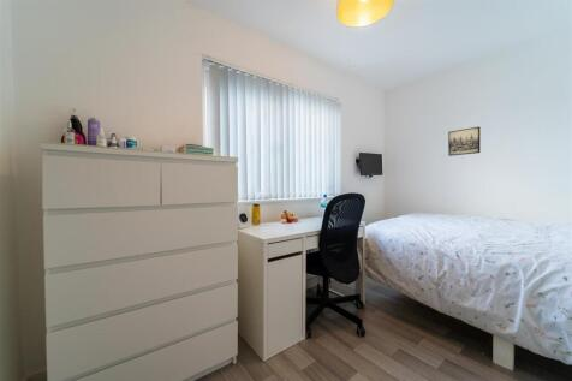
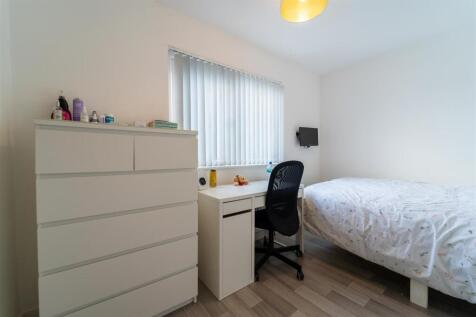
- wall art [447,125,482,157]
